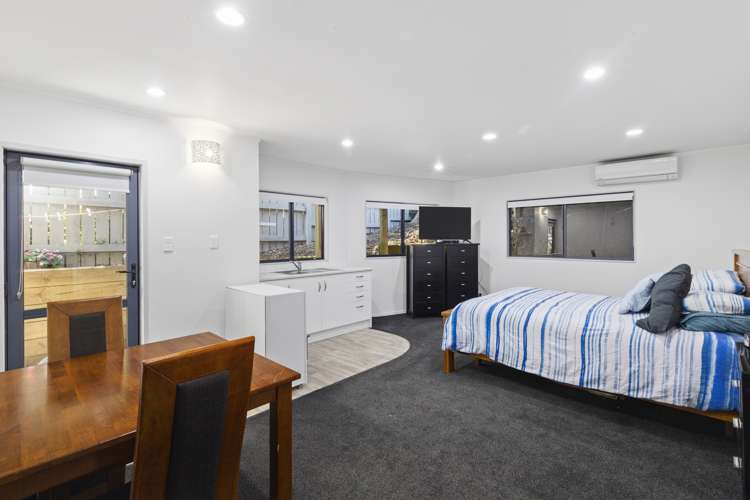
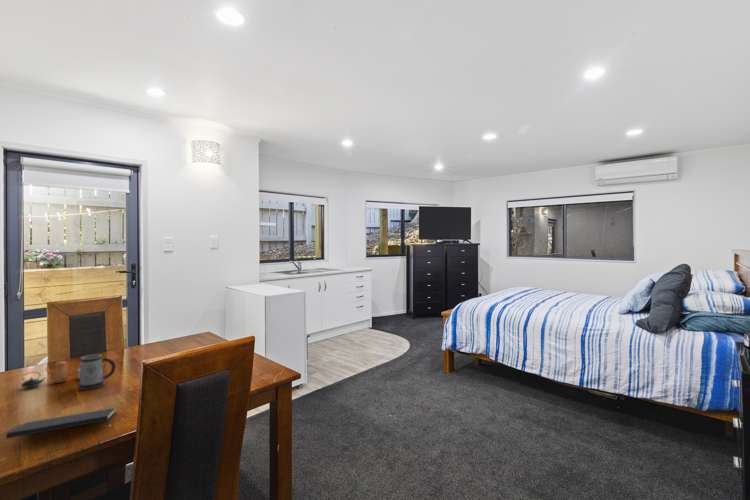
+ mug [78,353,117,391]
+ notepad [5,406,118,439]
+ teapot [20,358,81,389]
